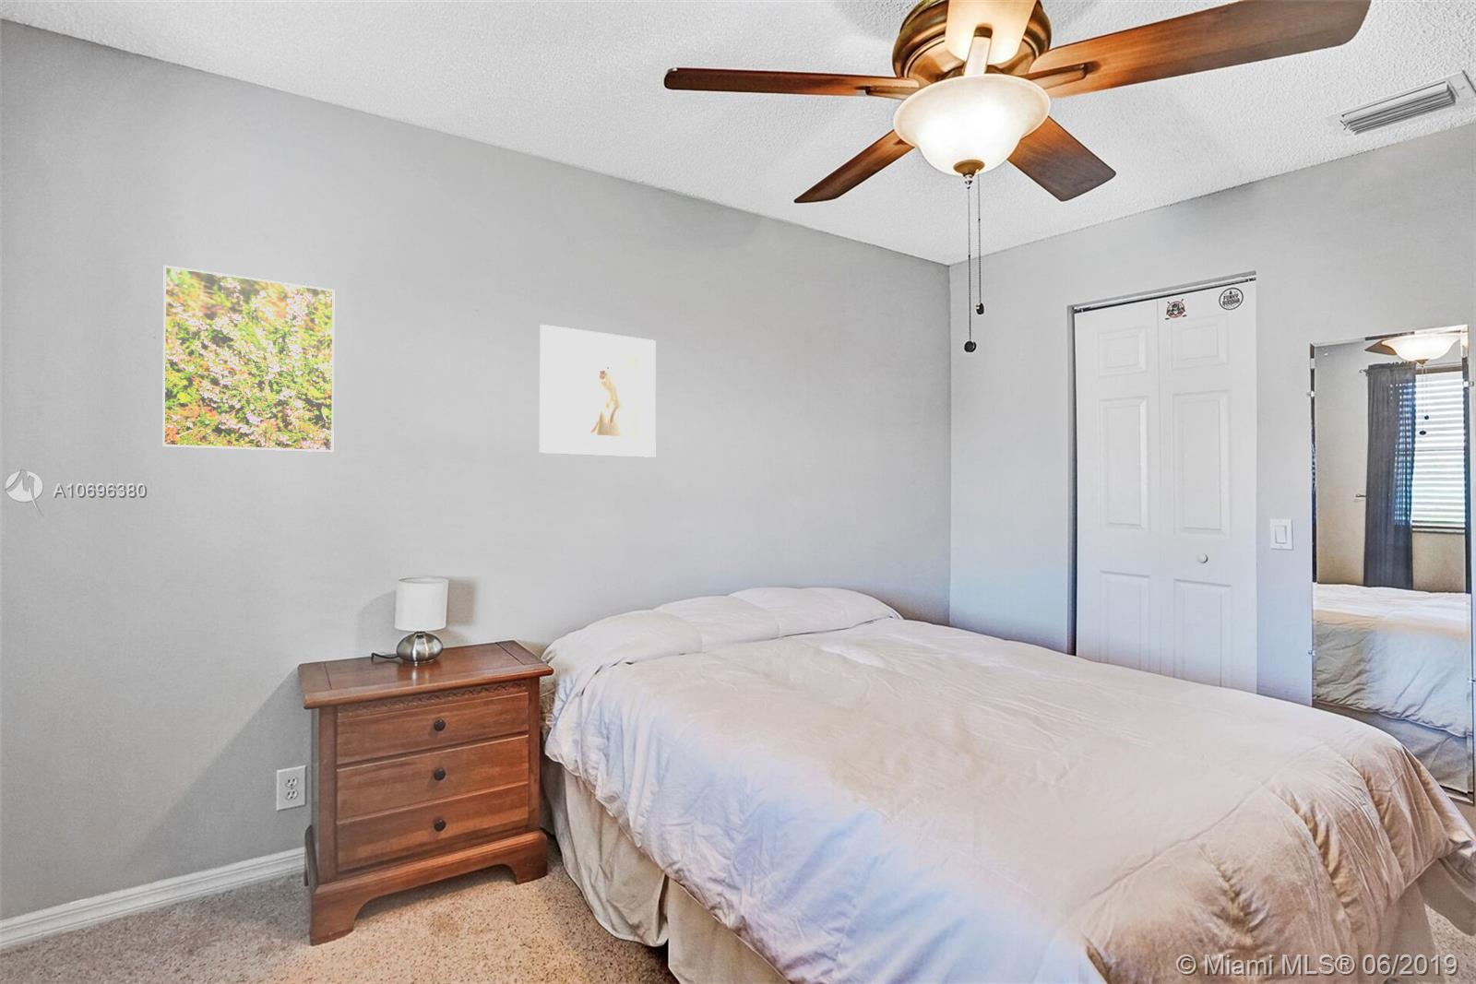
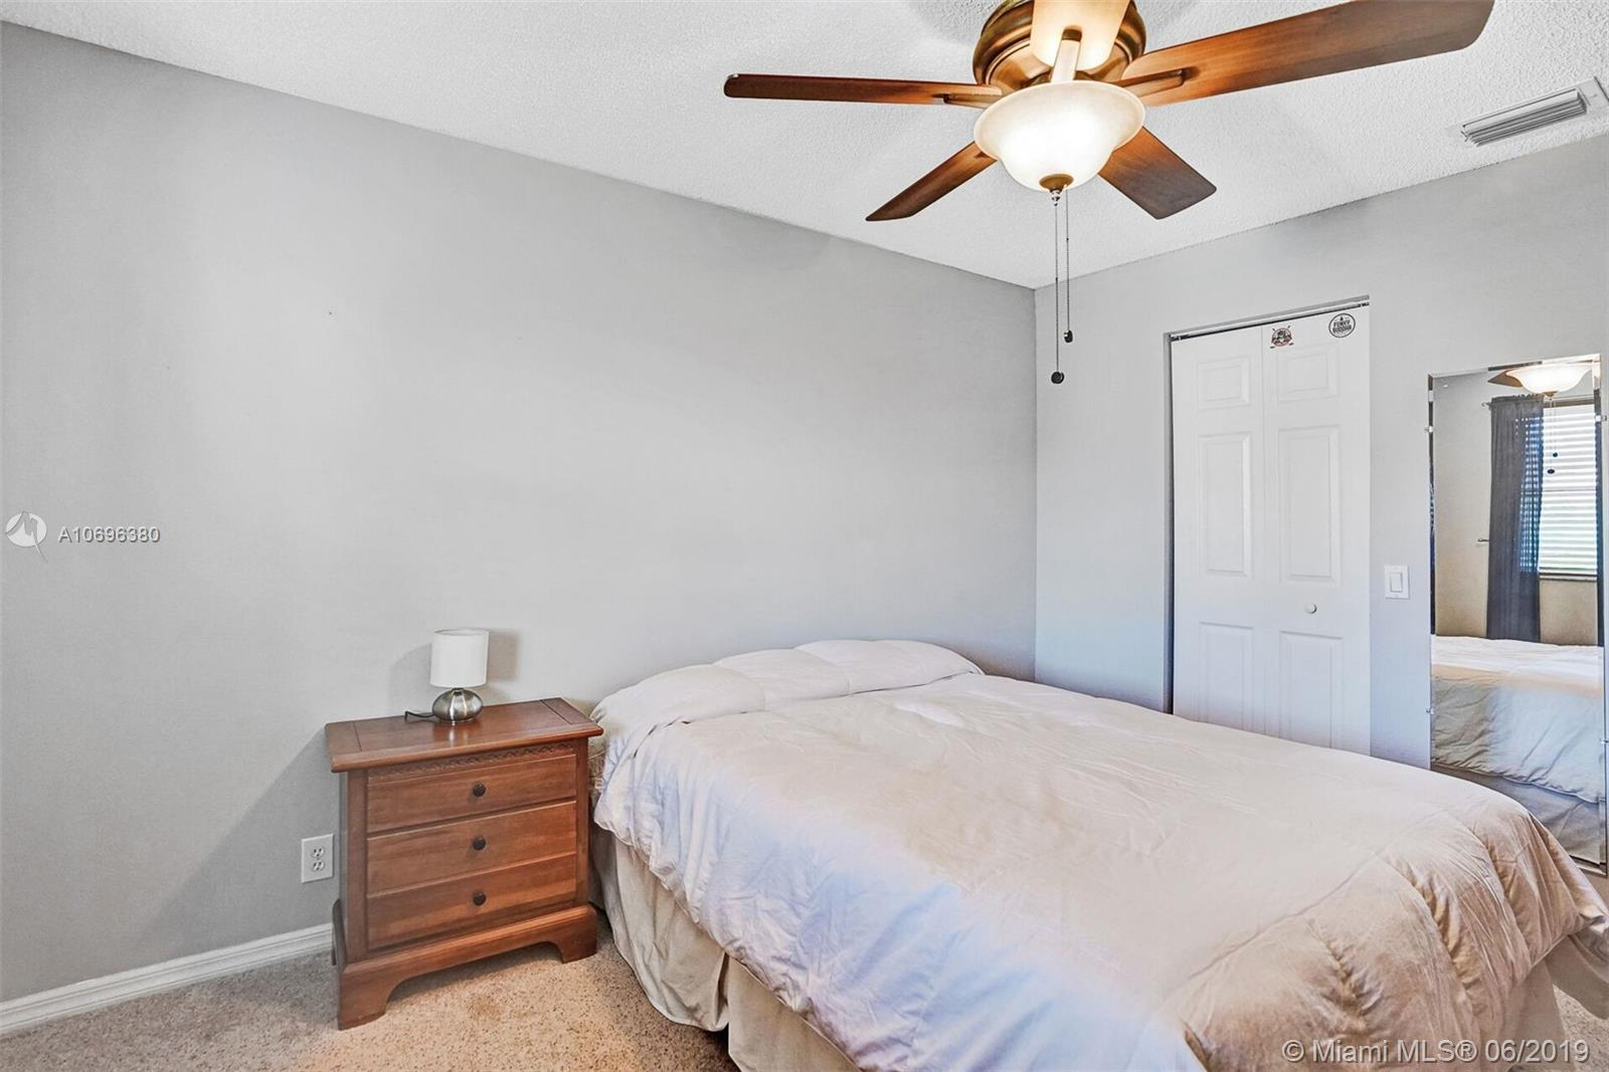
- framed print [161,265,335,452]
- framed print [539,324,657,458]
